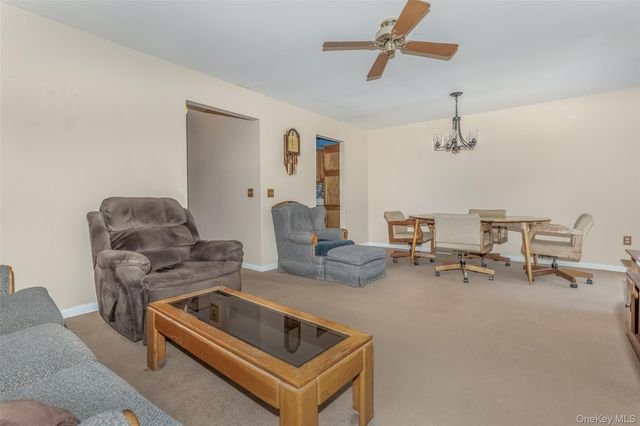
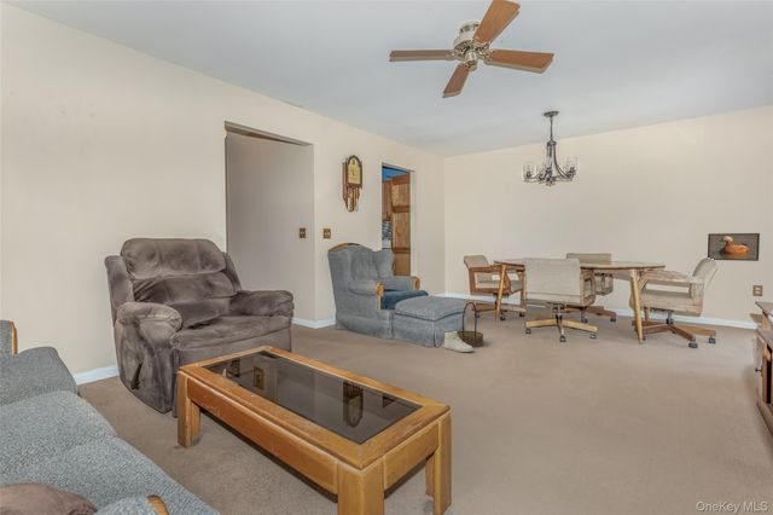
+ sneaker [443,330,473,353]
+ basket [457,301,484,348]
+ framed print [707,232,761,262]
